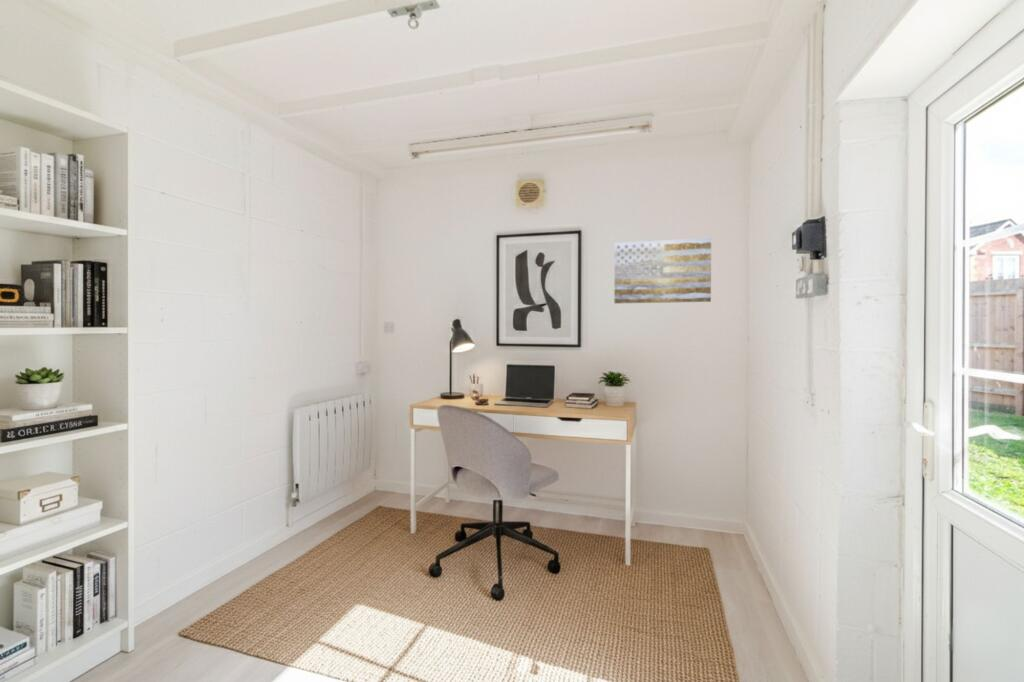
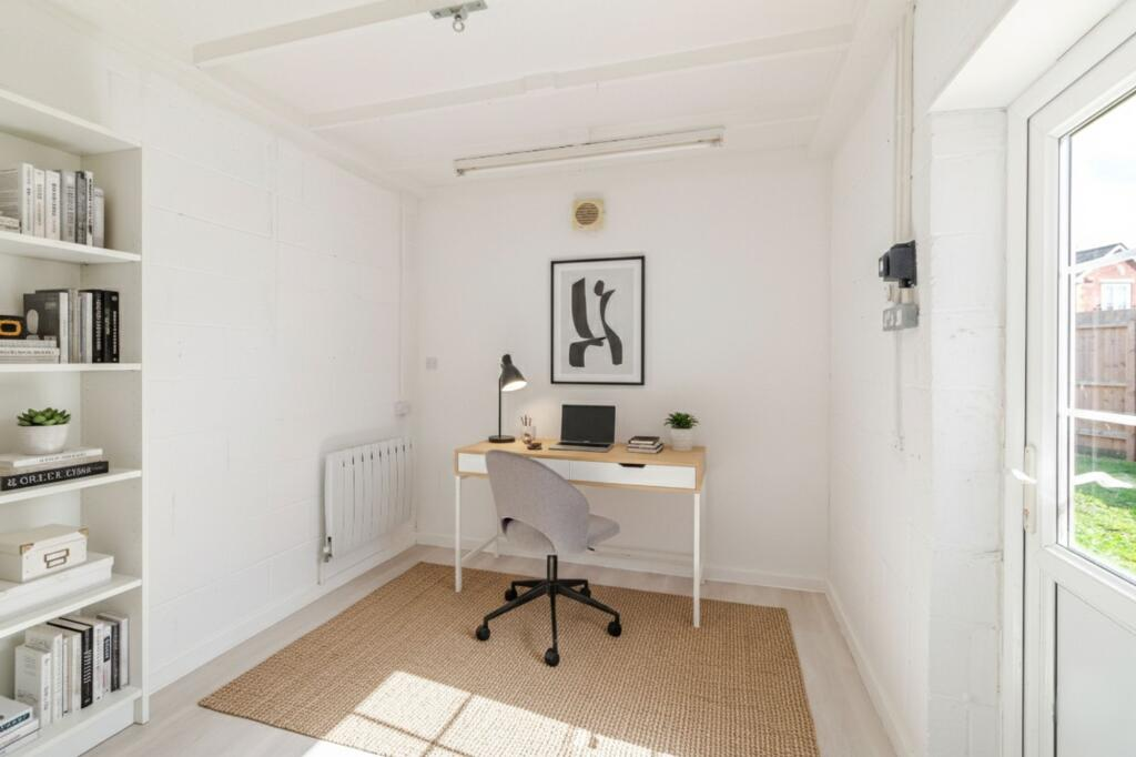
- wall art [613,237,712,305]
